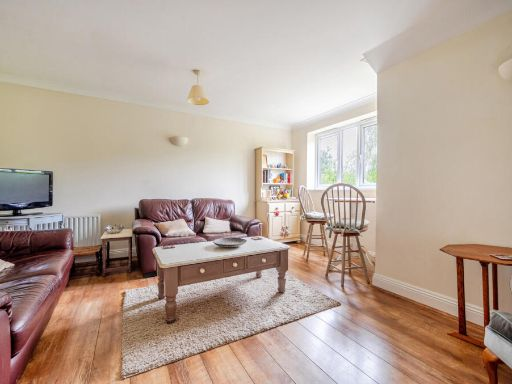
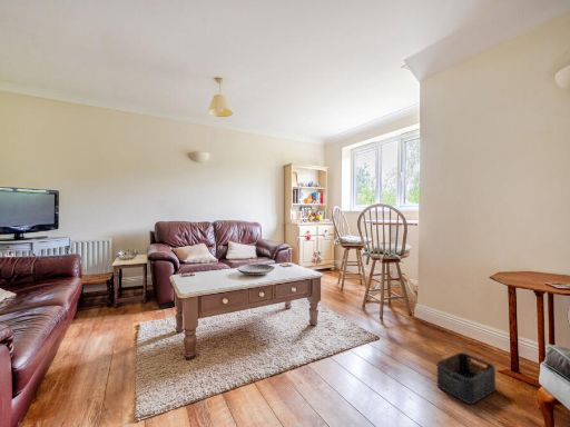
+ storage bin [436,351,497,405]
